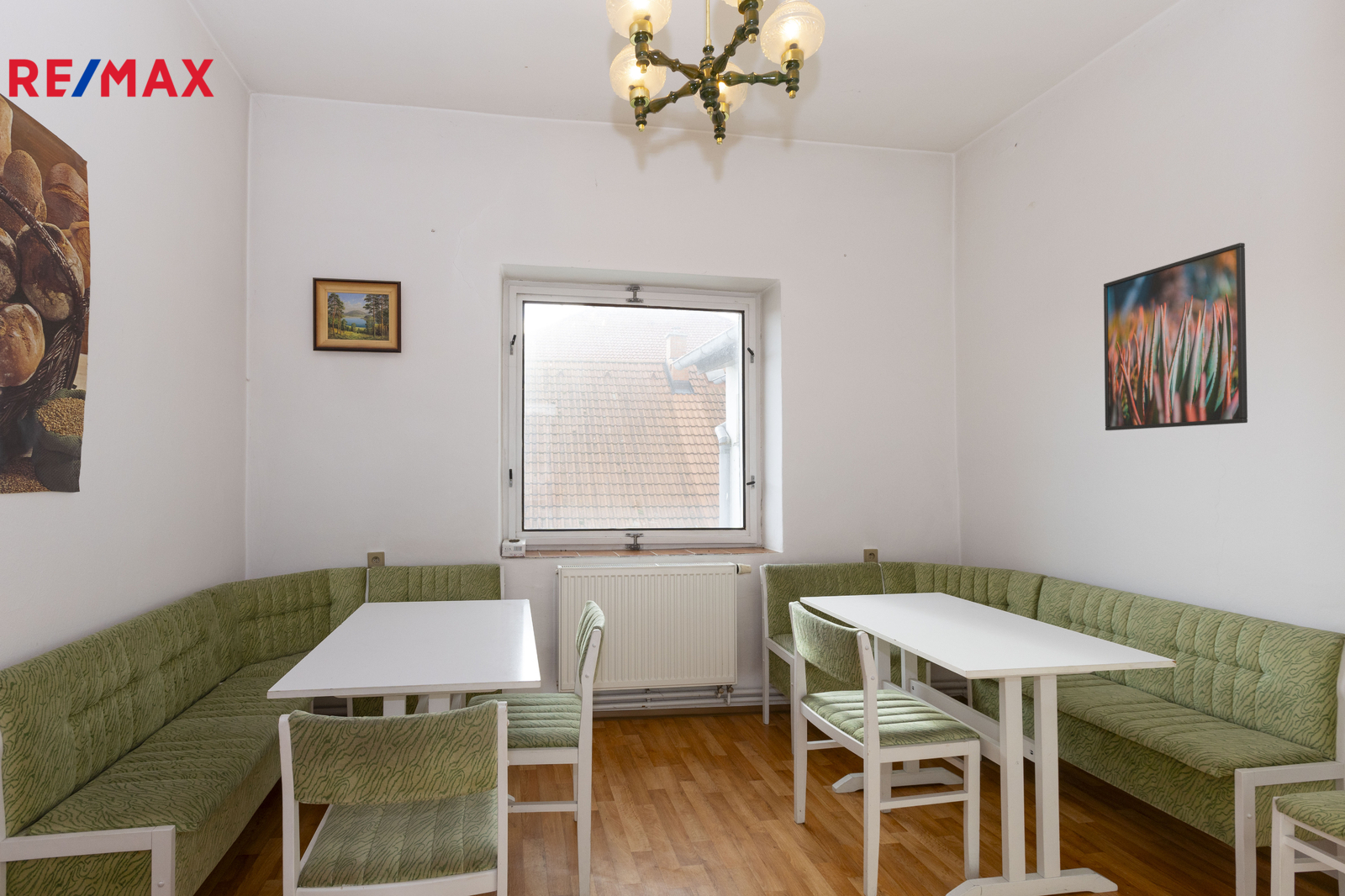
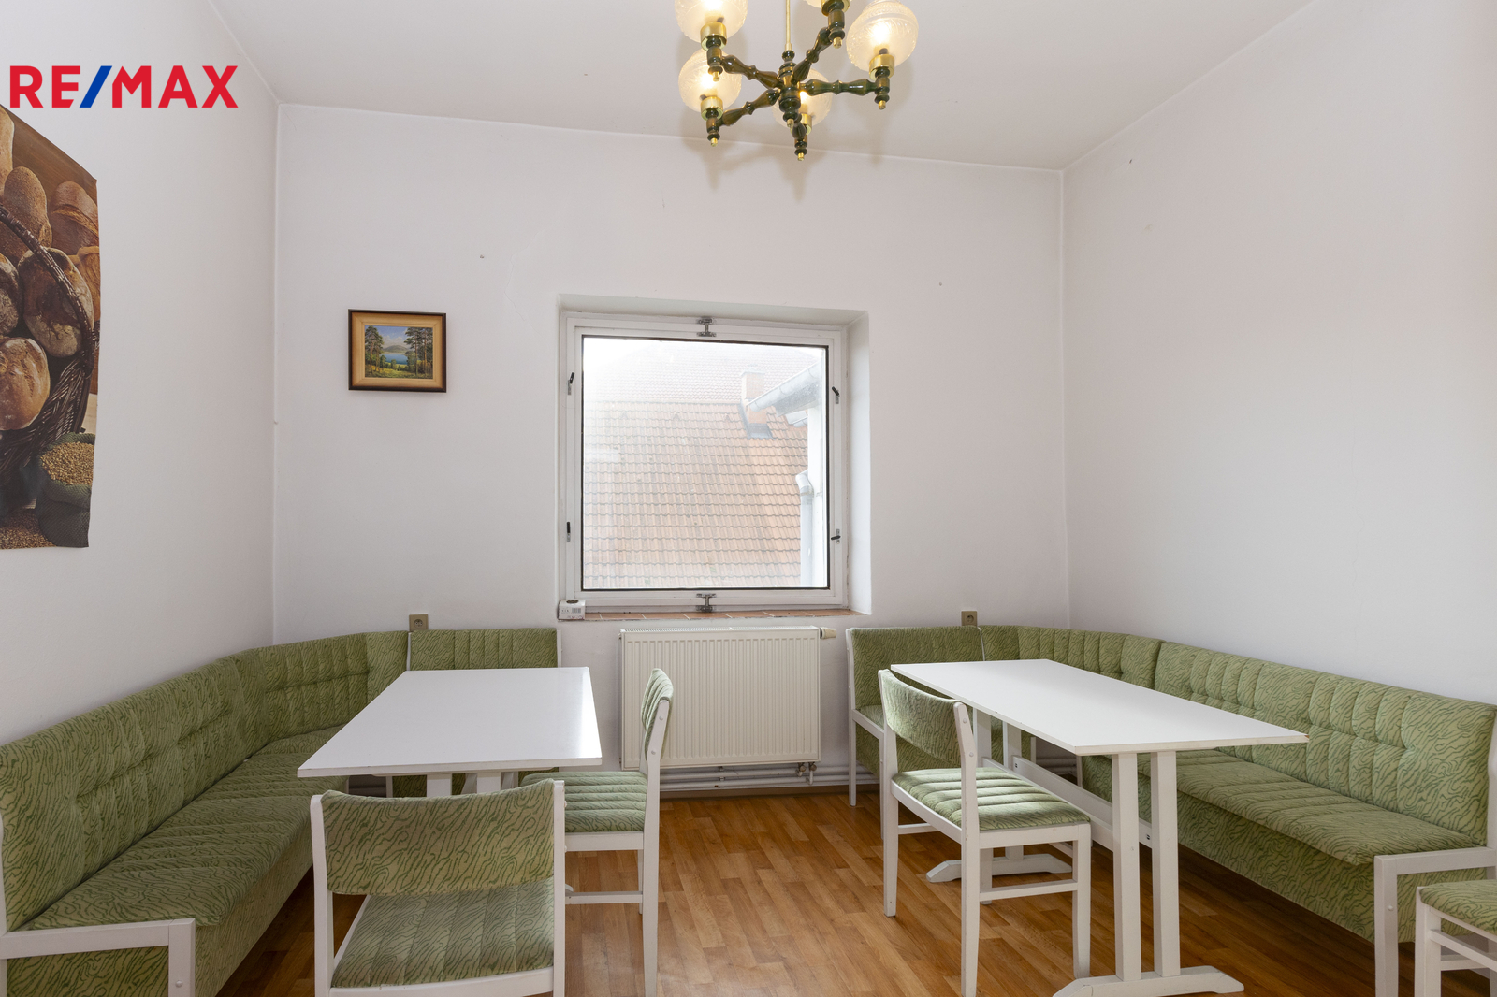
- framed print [1103,242,1248,431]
